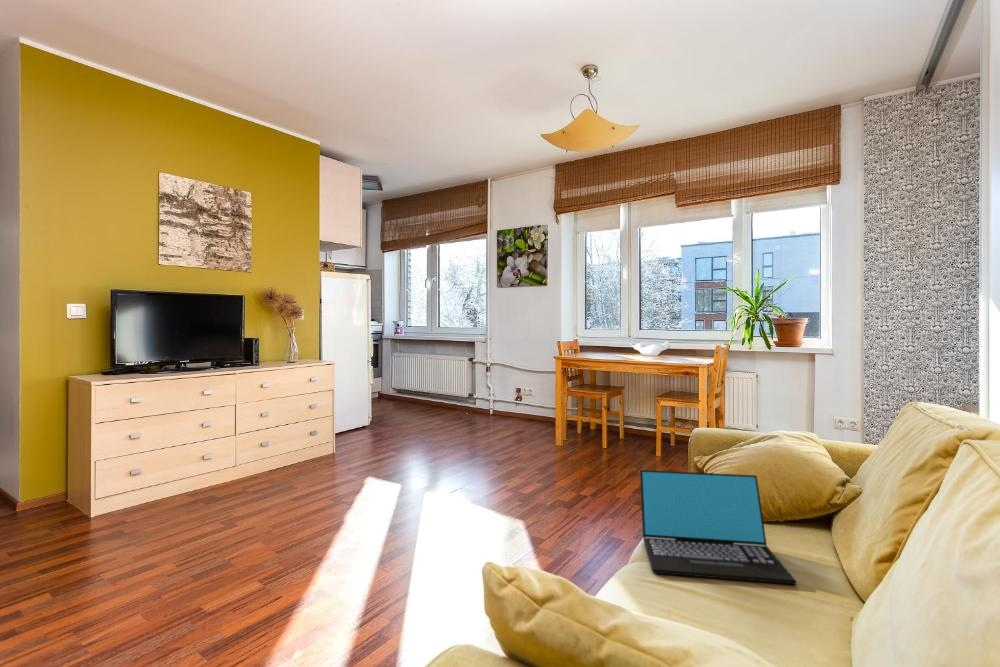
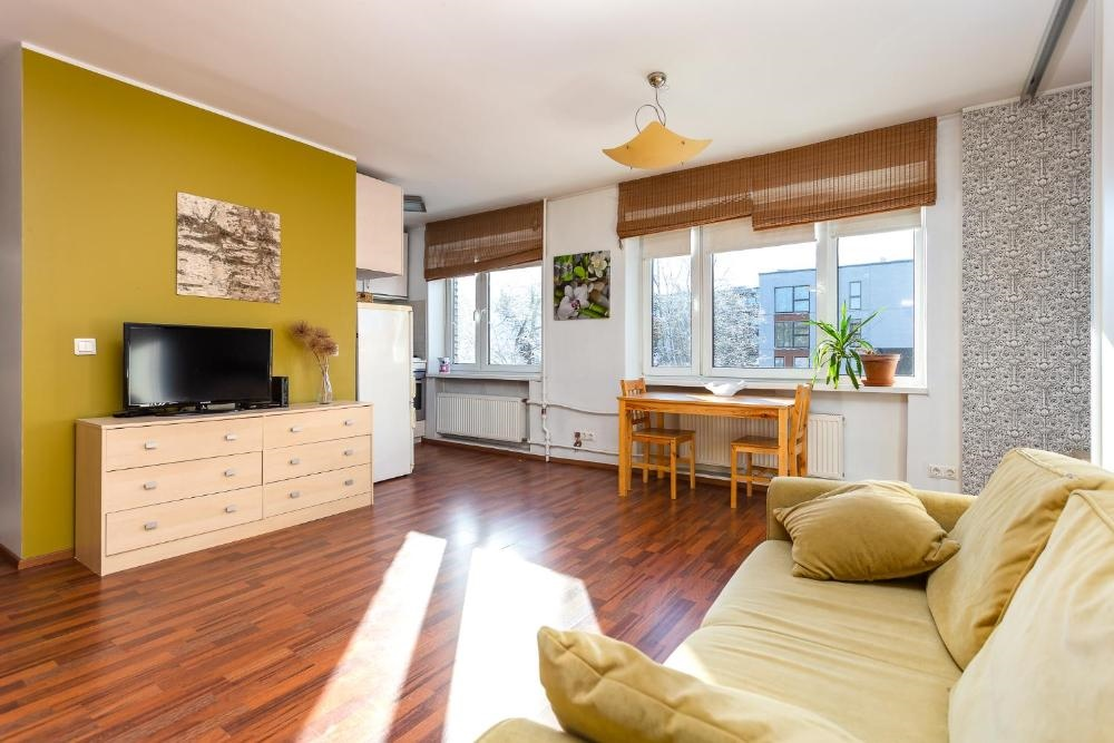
- laptop [639,469,797,585]
